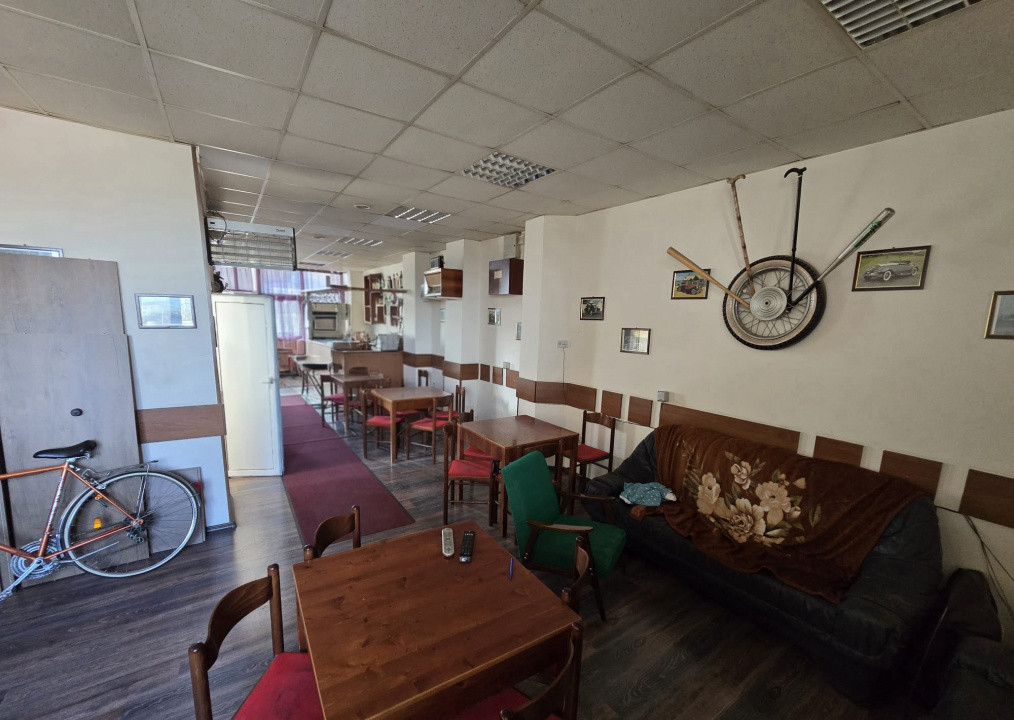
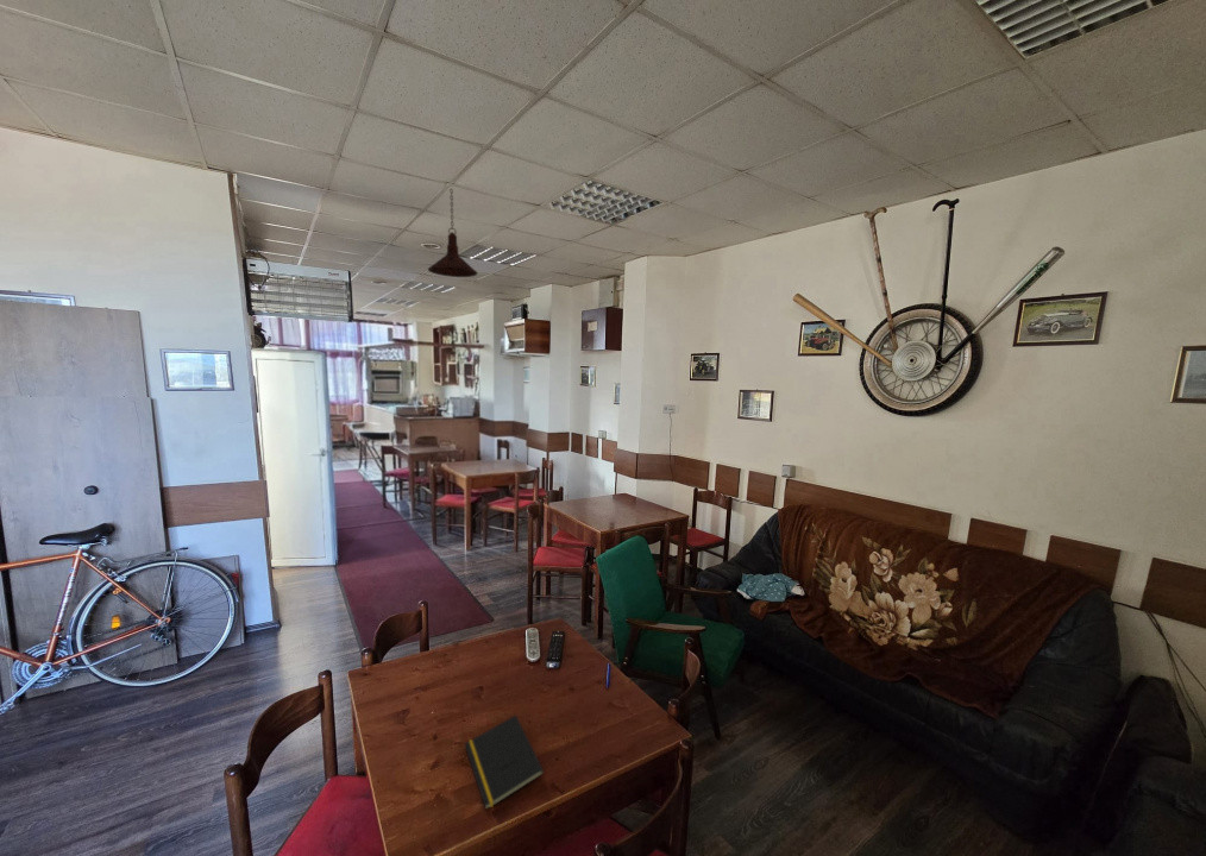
+ pendant light [427,188,478,278]
+ notepad [464,713,545,808]
